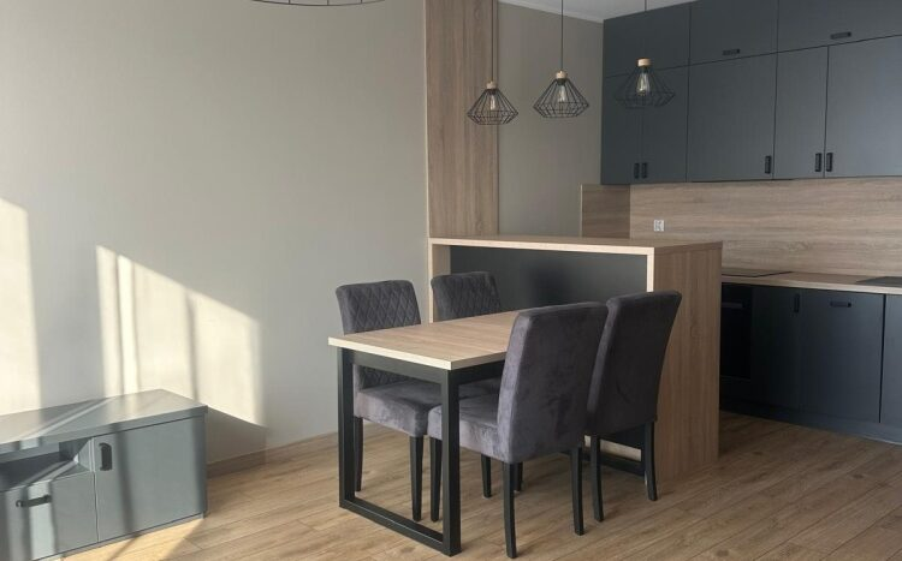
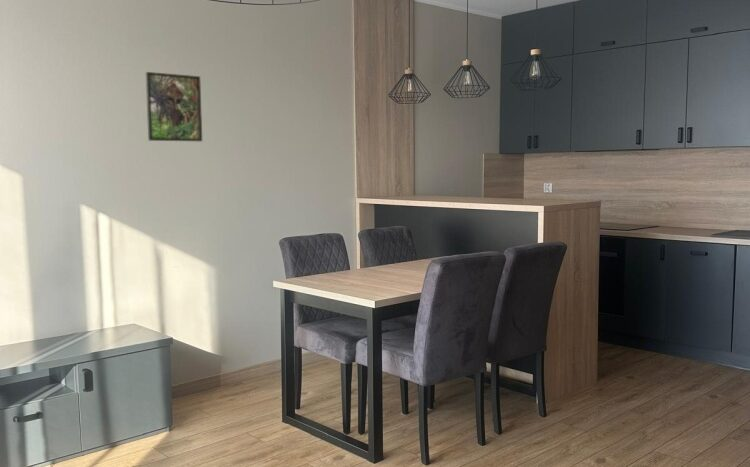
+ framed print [145,71,203,142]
